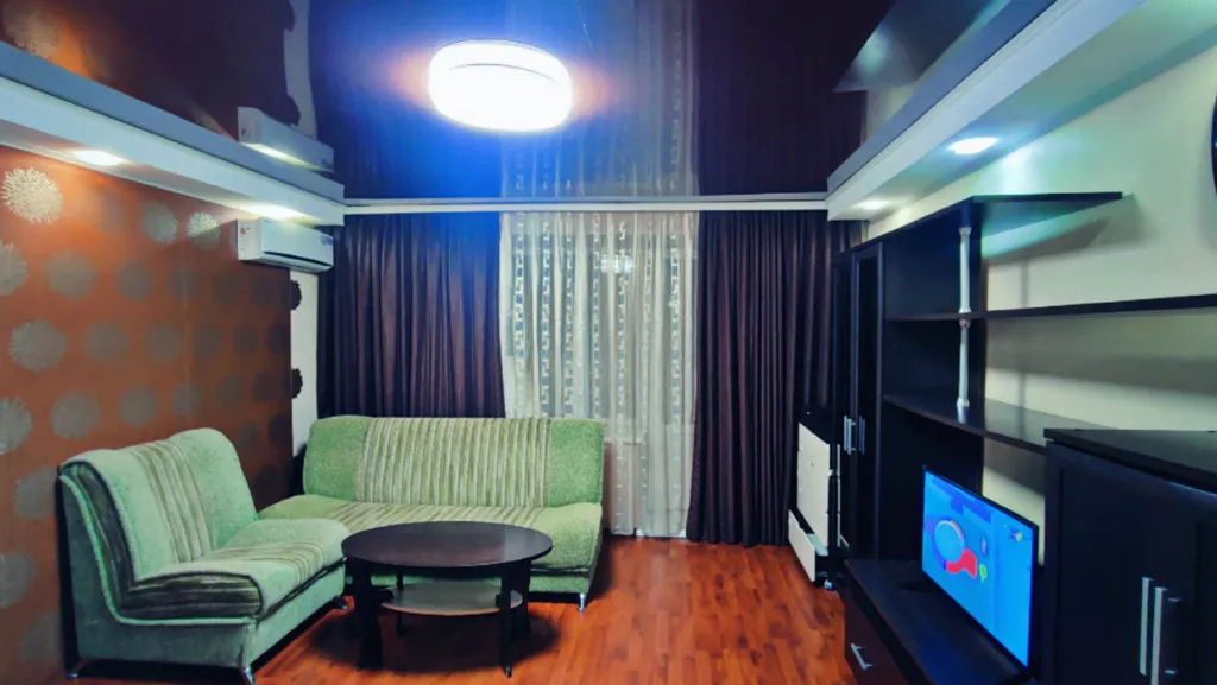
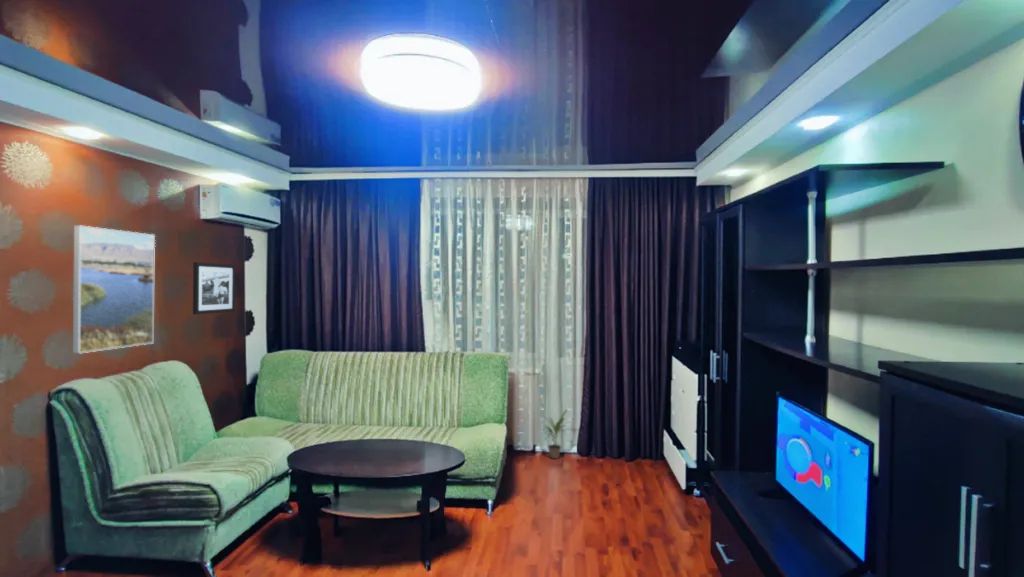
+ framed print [72,224,156,354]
+ picture frame [192,261,236,315]
+ potted plant [541,408,570,460]
